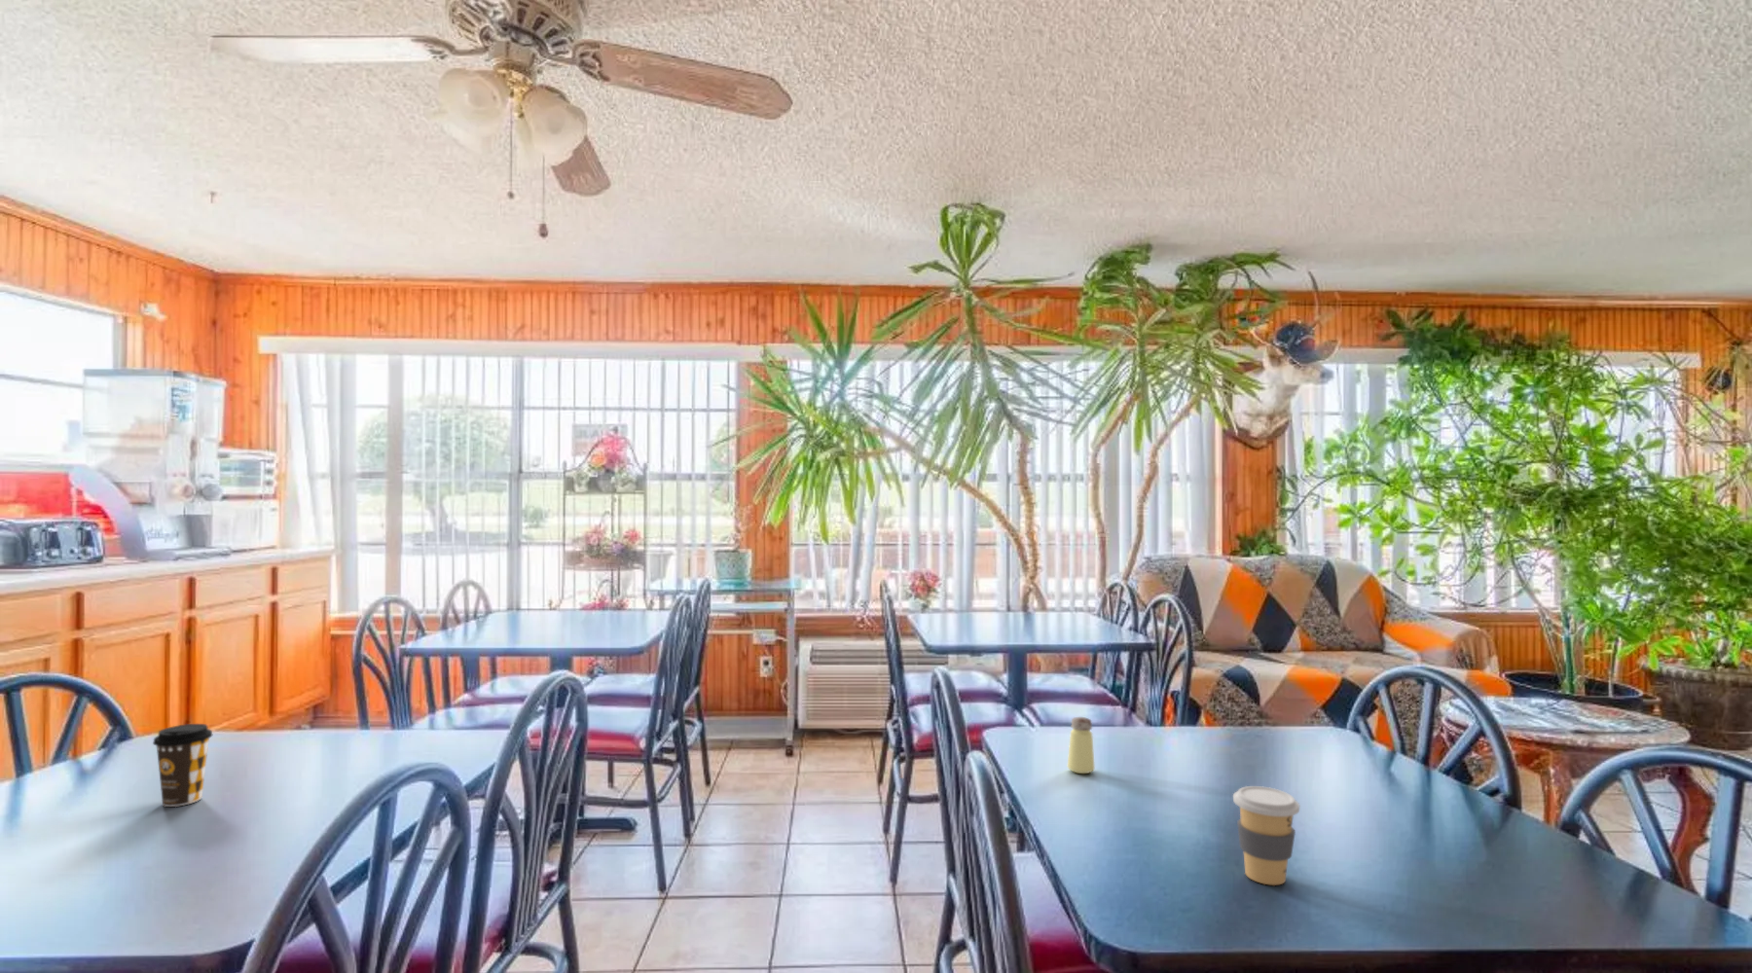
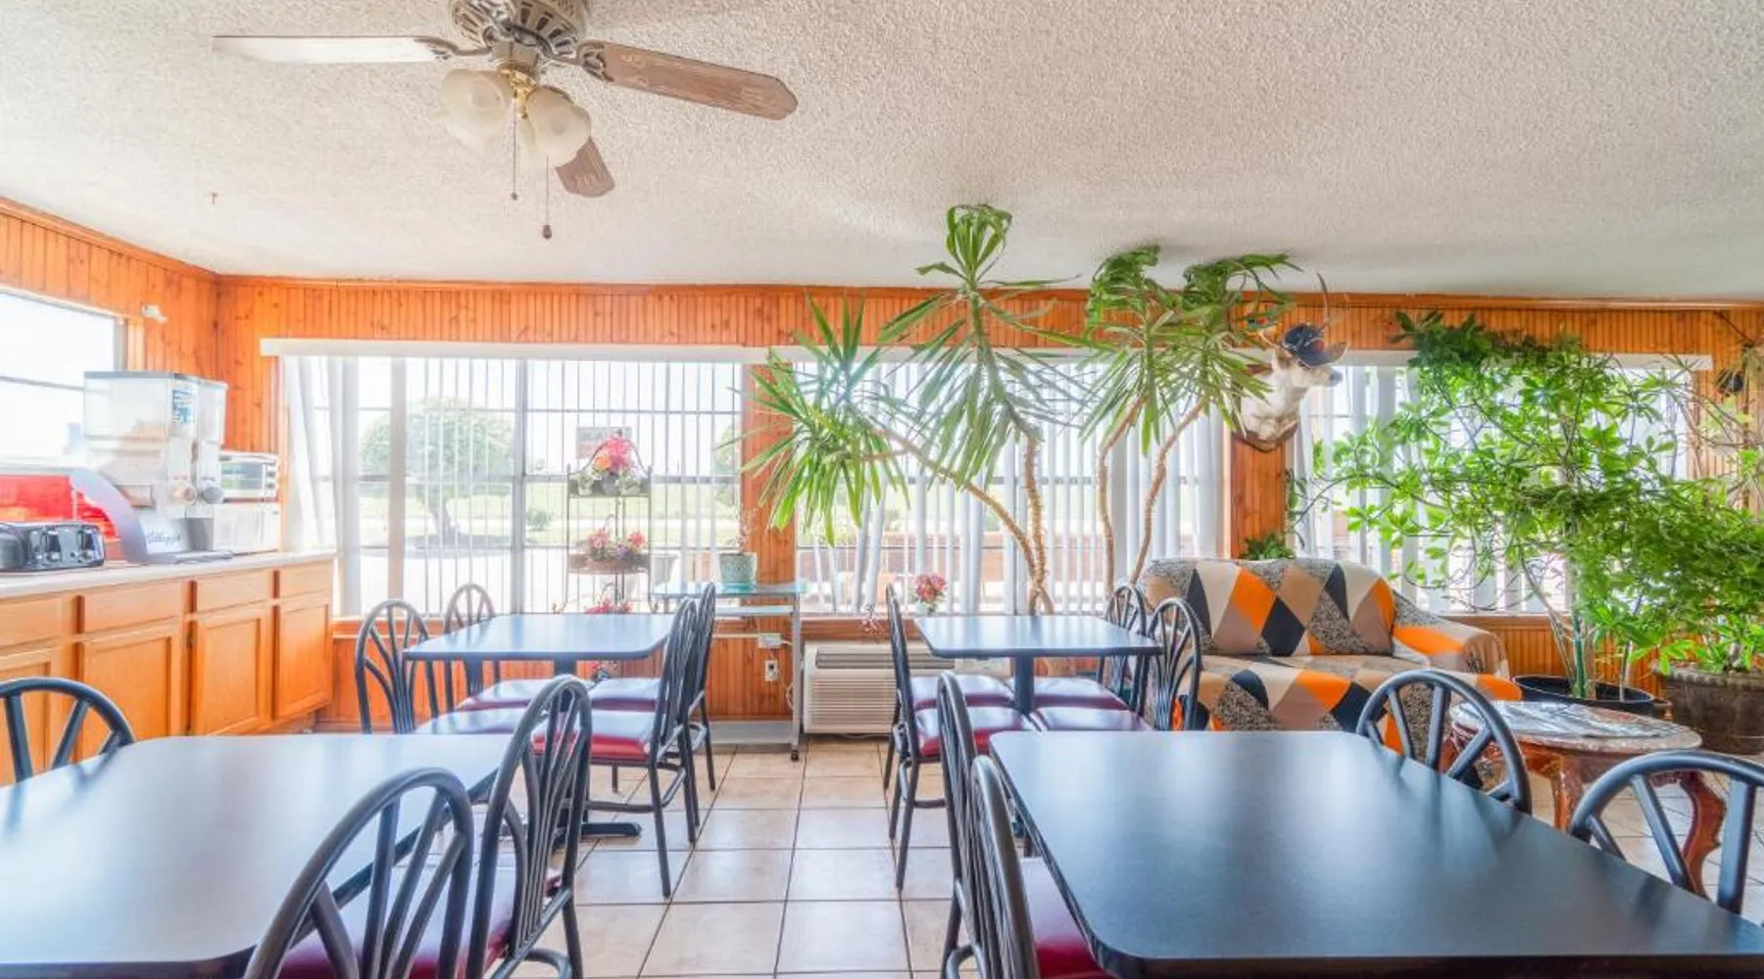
- saltshaker [1067,717,1096,774]
- coffee cup [1232,785,1300,887]
- coffee cup [152,723,213,808]
